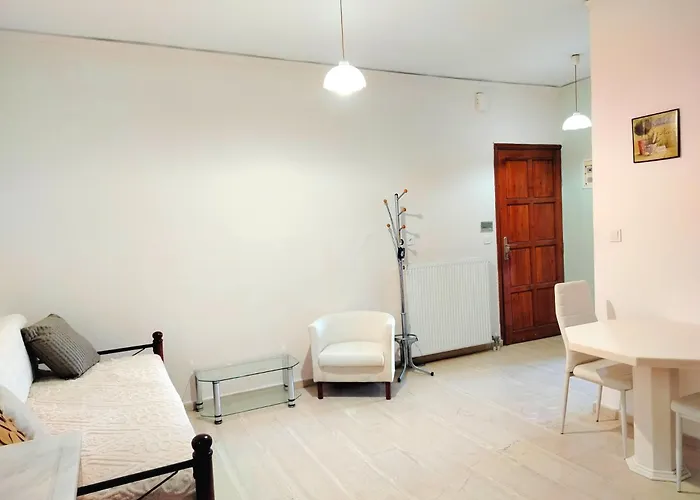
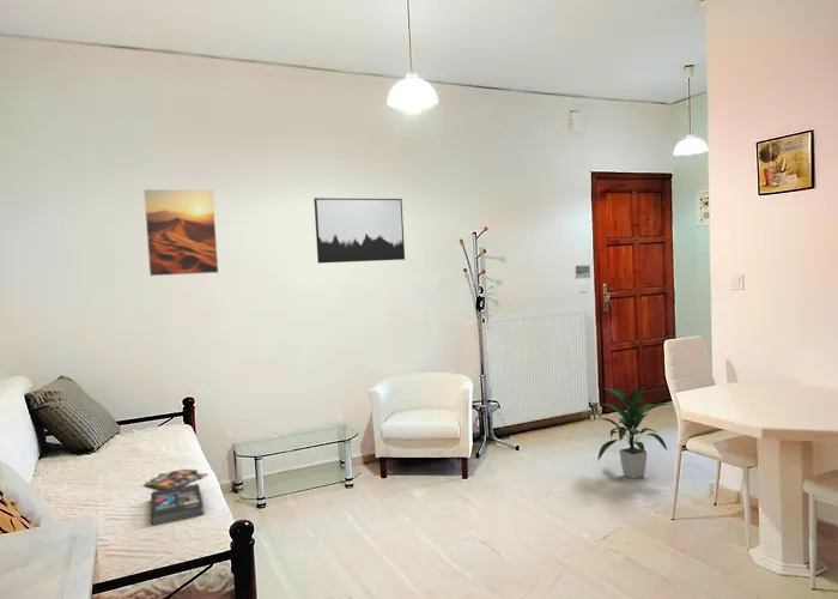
+ wall art [312,196,406,265]
+ book [150,483,205,526]
+ indoor plant [596,385,672,479]
+ magazine [144,468,208,490]
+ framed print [142,188,220,277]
